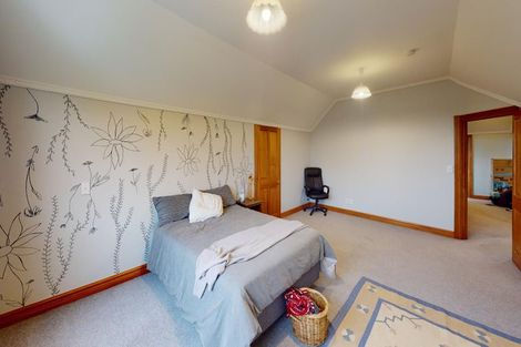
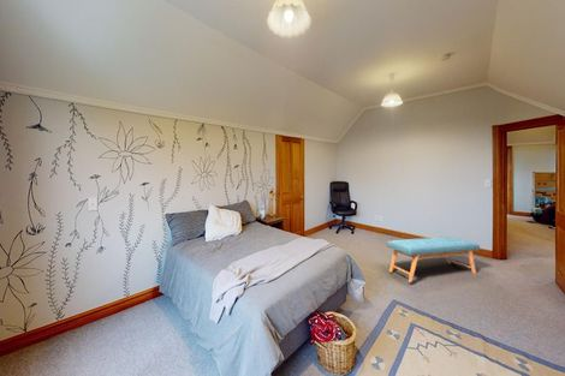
+ bench [386,237,481,284]
